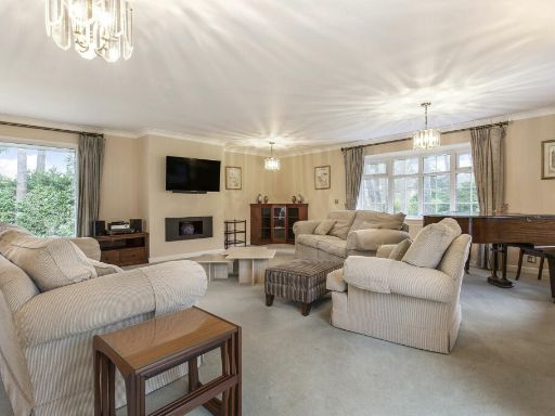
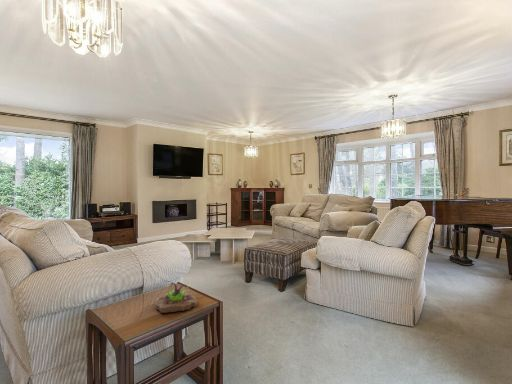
+ succulent planter [154,282,198,314]
